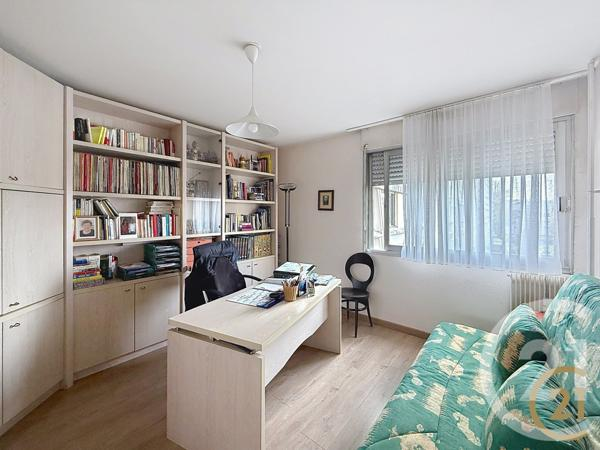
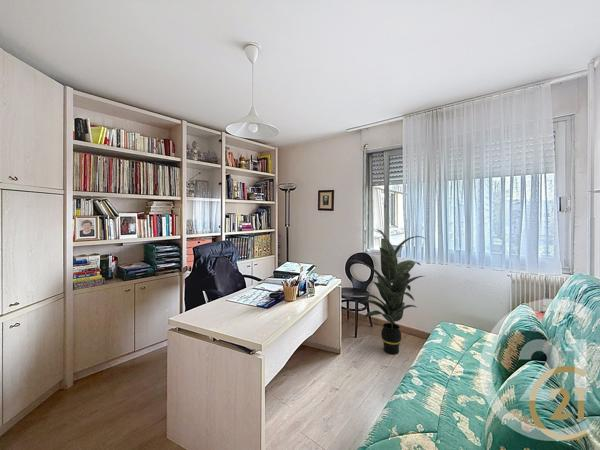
+ indoor plant [346,228,426,355]
